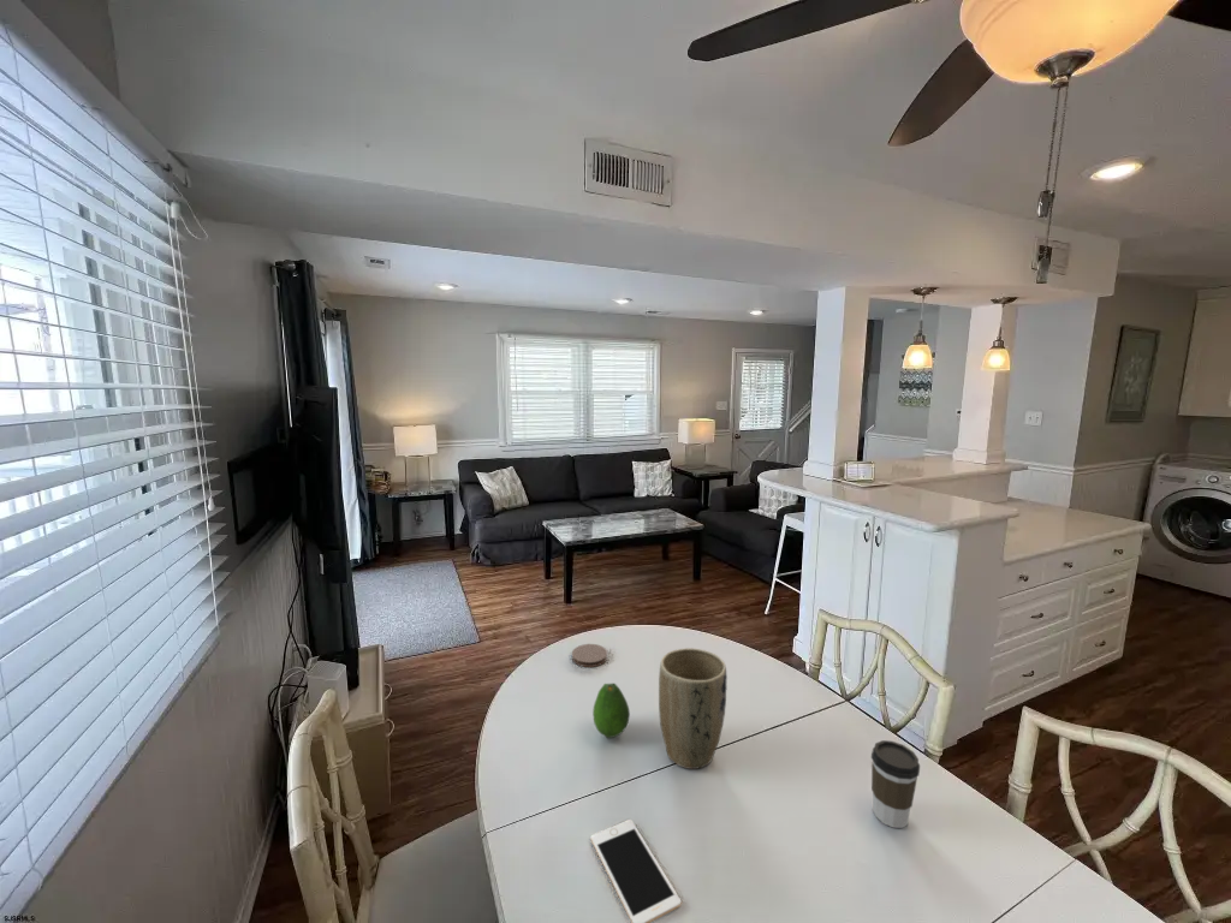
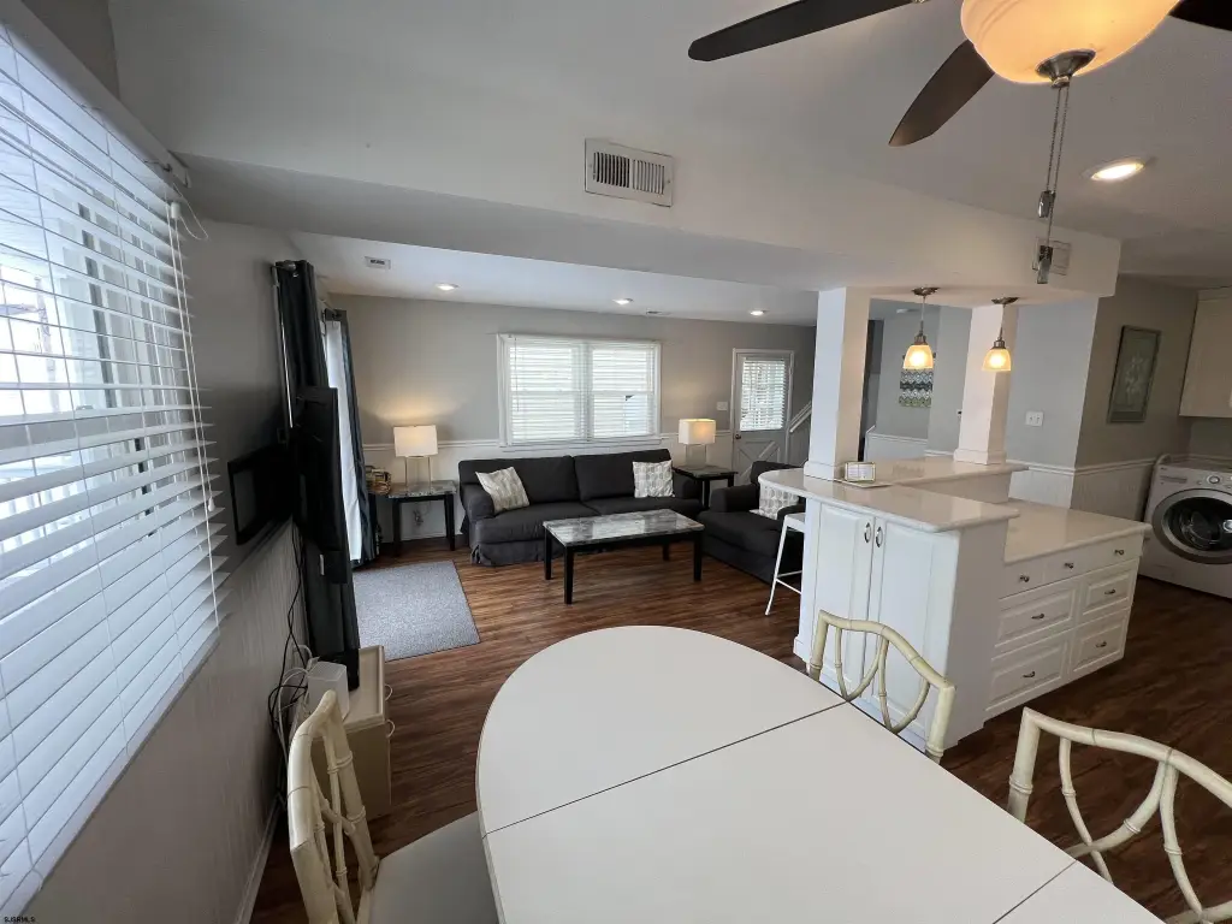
- plant pot [658,647,729,770]
- fruit [591,683,631,739]
- coffee cup [870,739,921,829]
- cell phone [590,818,682,923]
- coaster [571,643,608,668]
